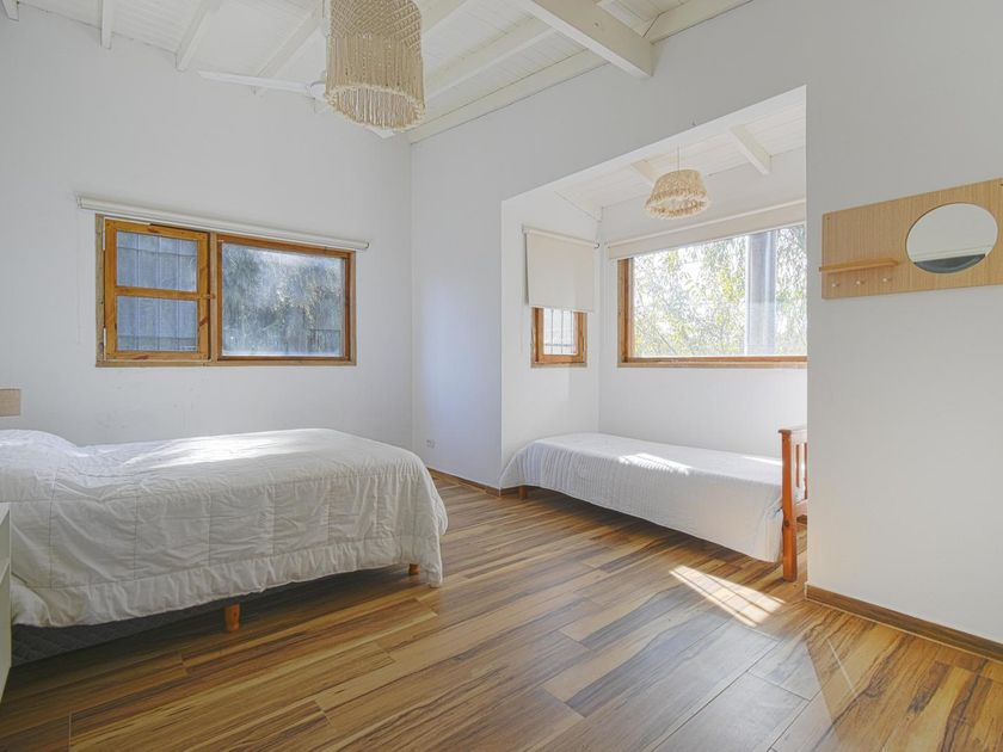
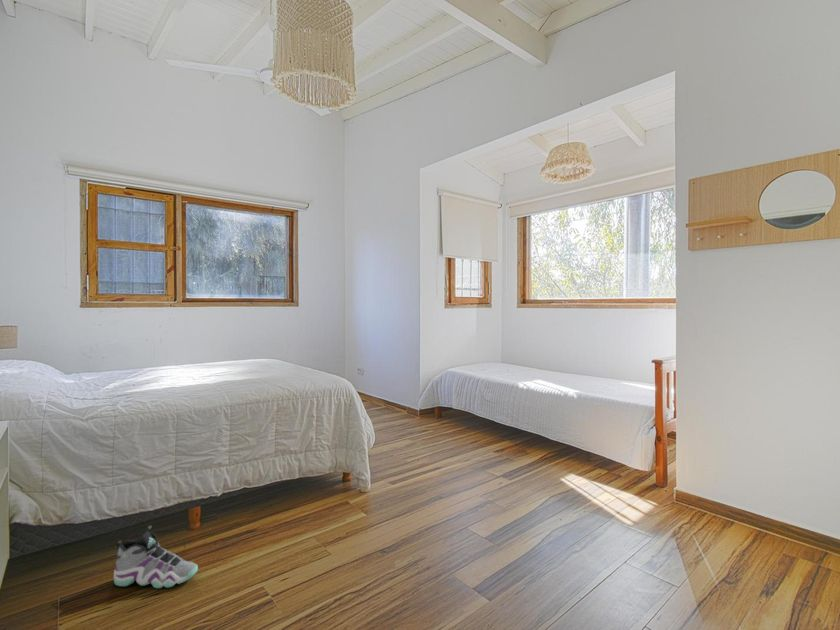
+ sneaker [113,525,199,589]
